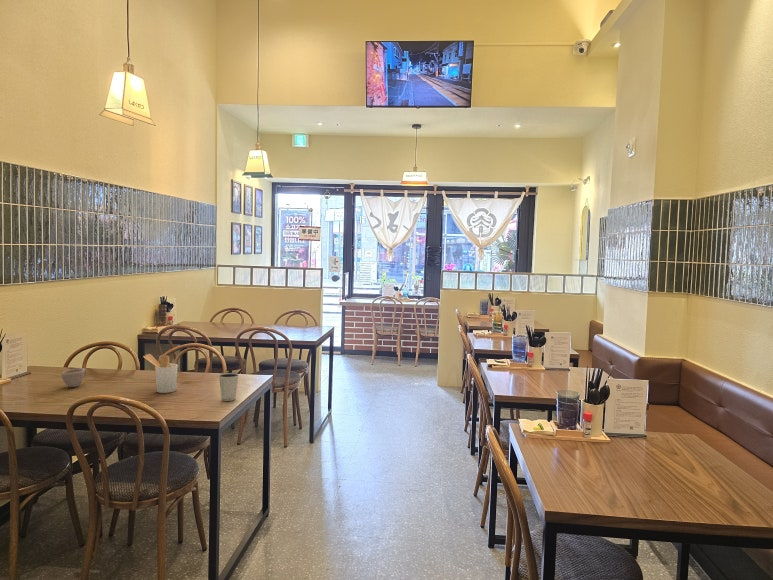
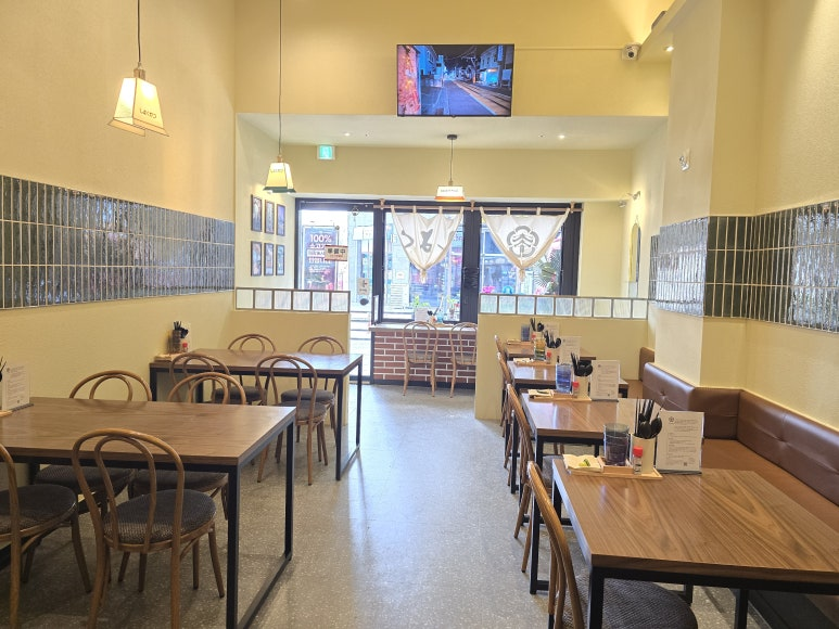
- utensil holder [142,353,179,394]
- dixie cup [218,372,240,402]
- cup [60,367,88,388]
